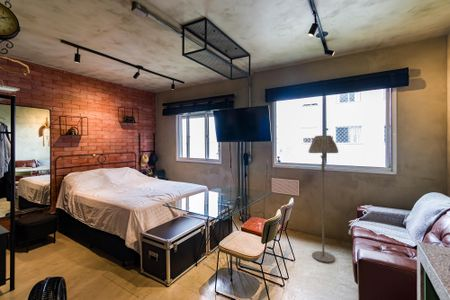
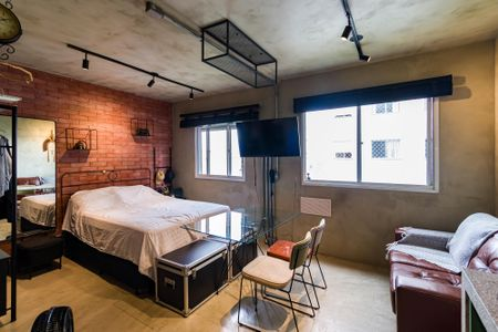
- floor lamp [308,134,339,264]
